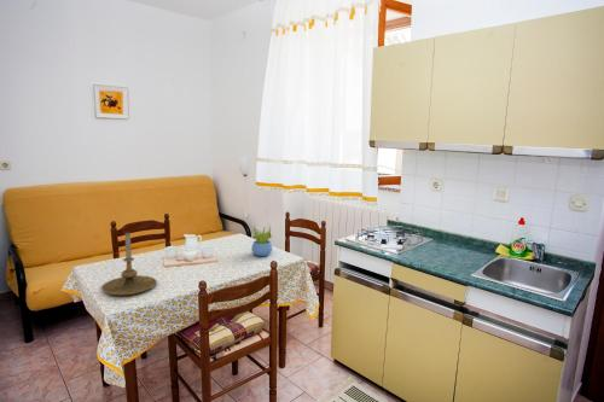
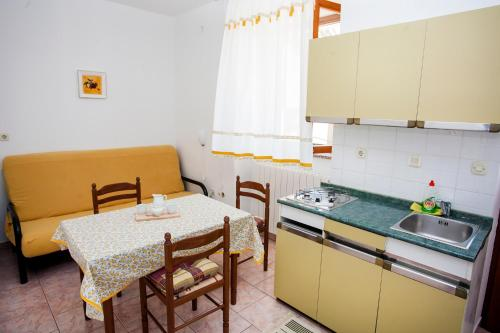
- succulent plant [250,226,273,257]
- candle holder [100,232,157,296]
